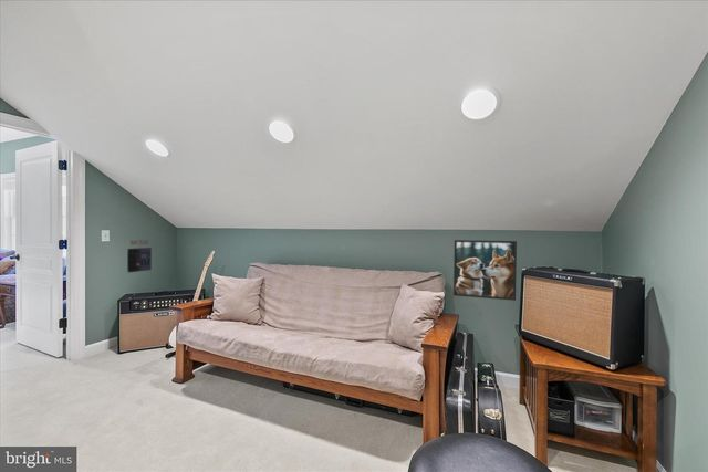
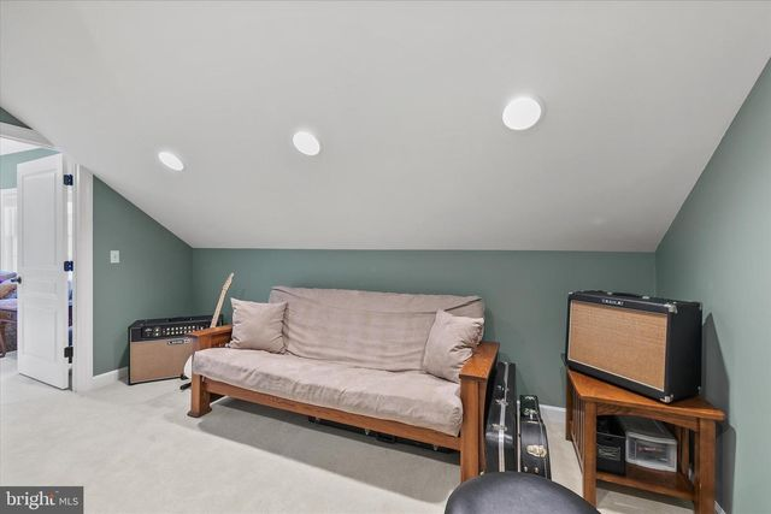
- album cover [126,239,153,273]
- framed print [452,239,518,302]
